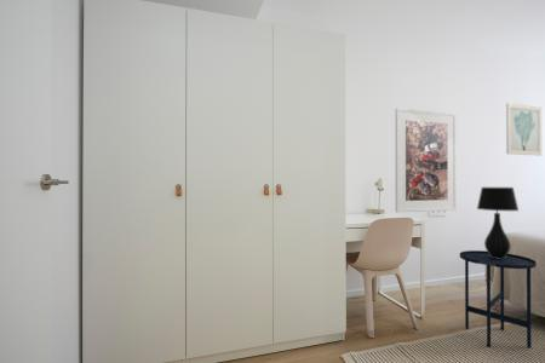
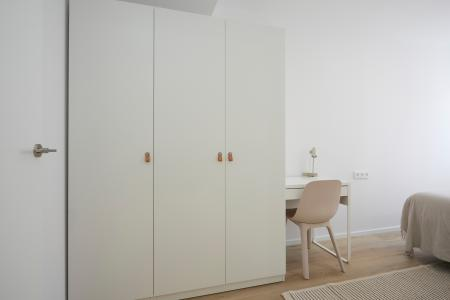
- wall art [505,102,543,157]
- side table [459,249,538,350]
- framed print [394,106,458,213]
- table lamp [476,186,520,259]
